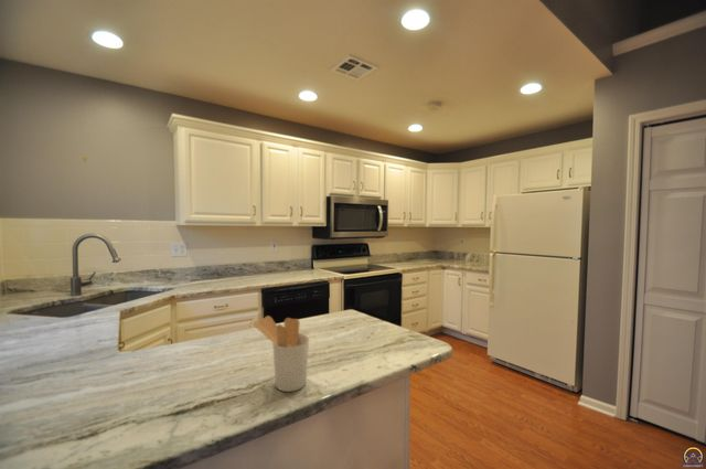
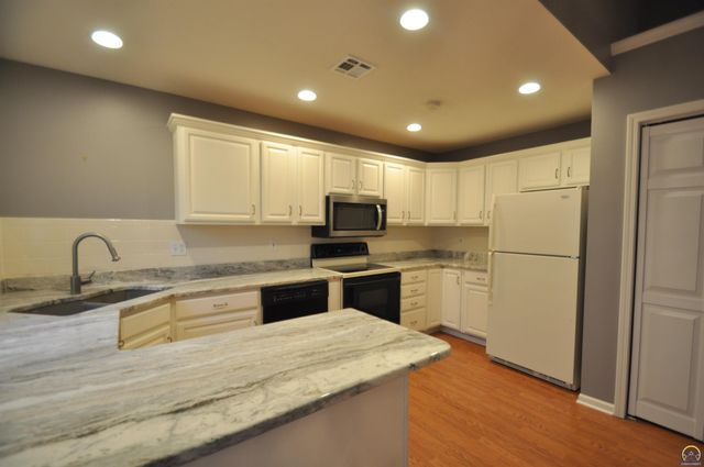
- utensil holder [253,315,310,393]
